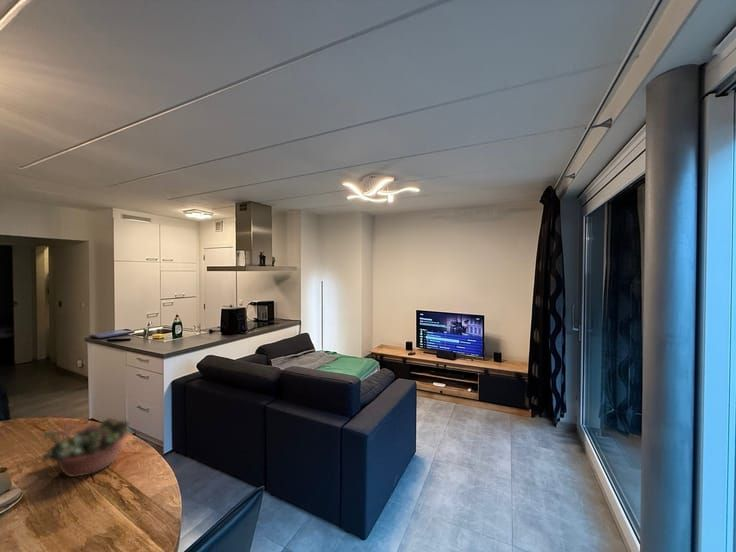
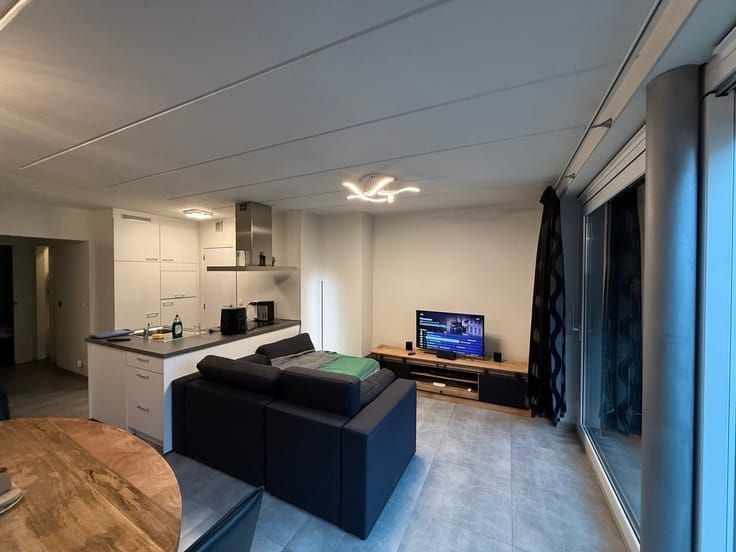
- succulent planter [28,416,131,478]
